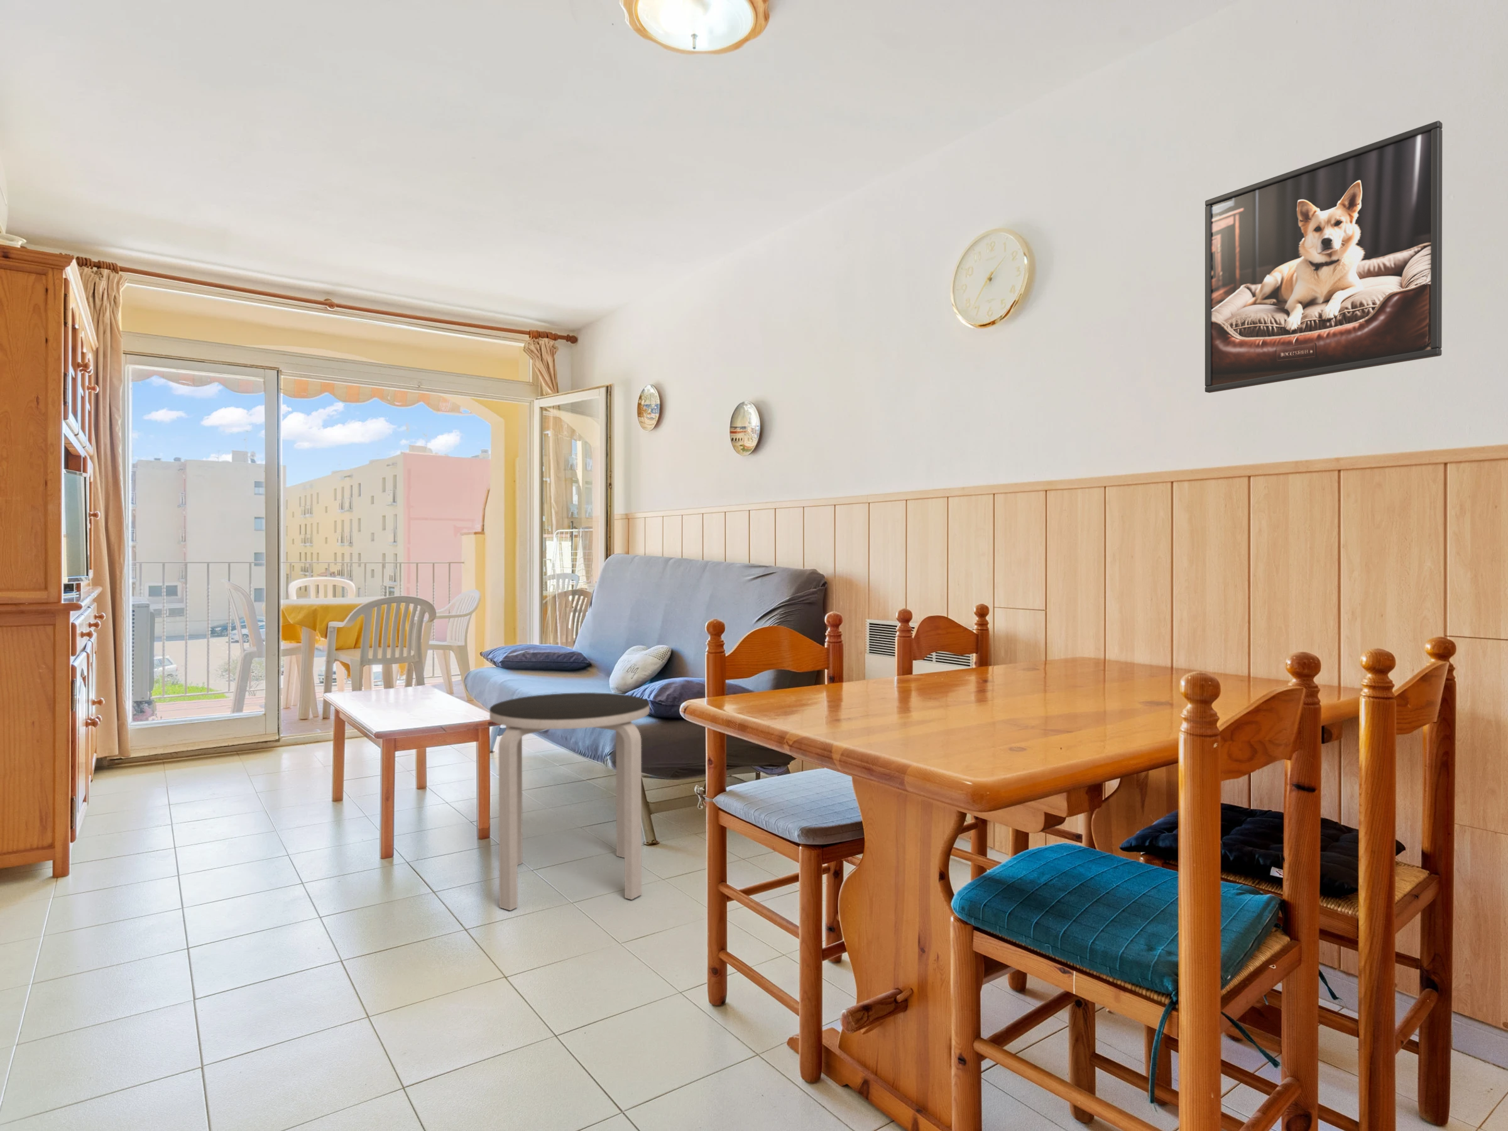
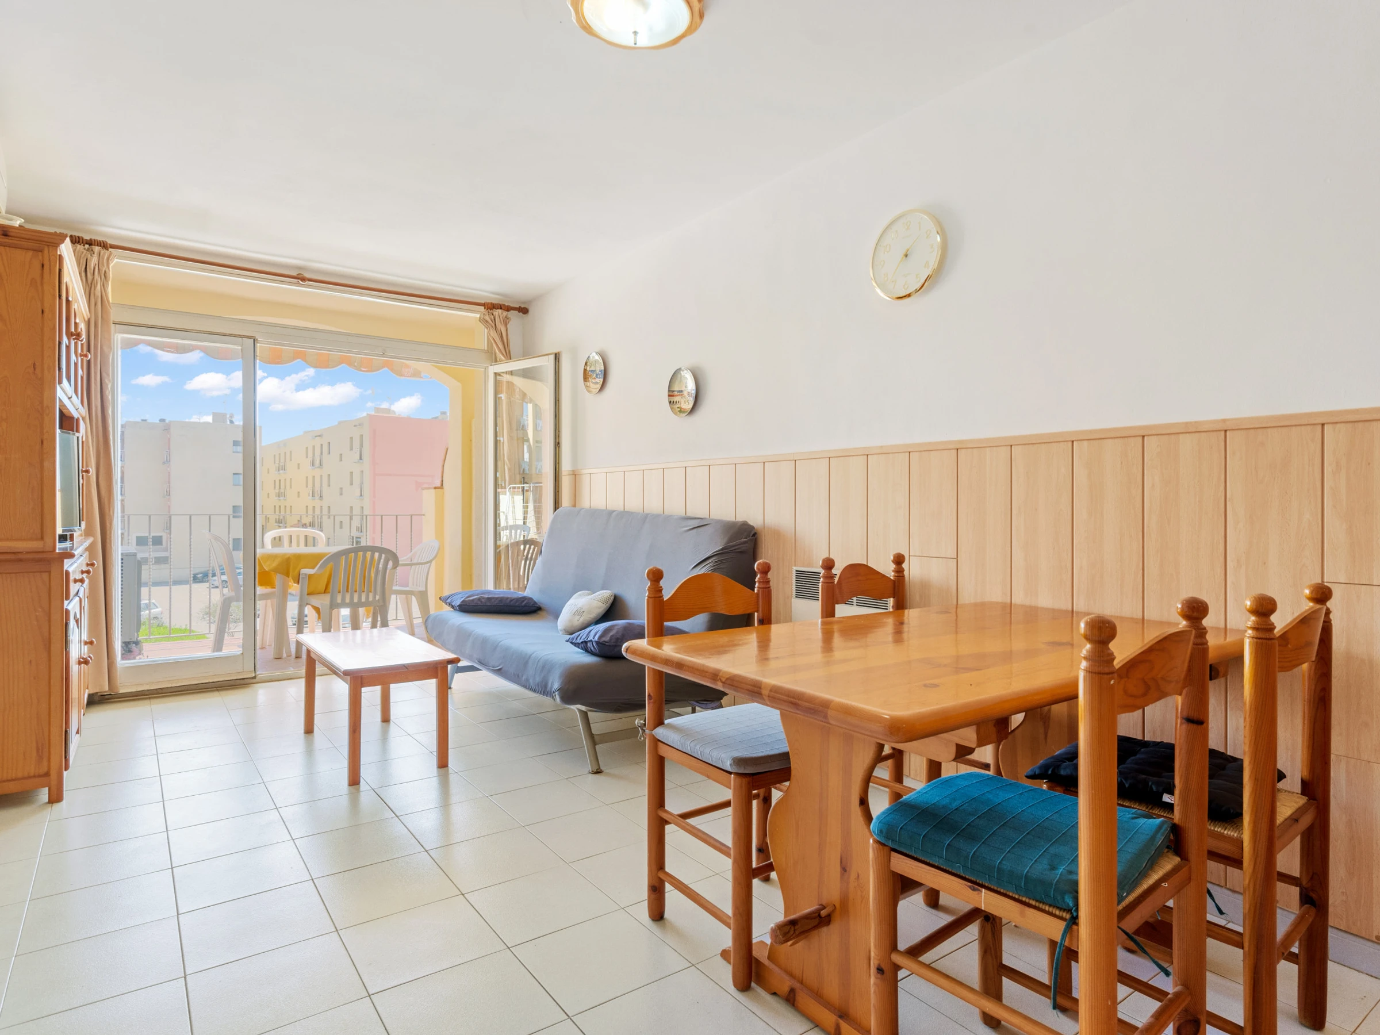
- side table [489,691,651,911]
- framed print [1204,120,1443,393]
